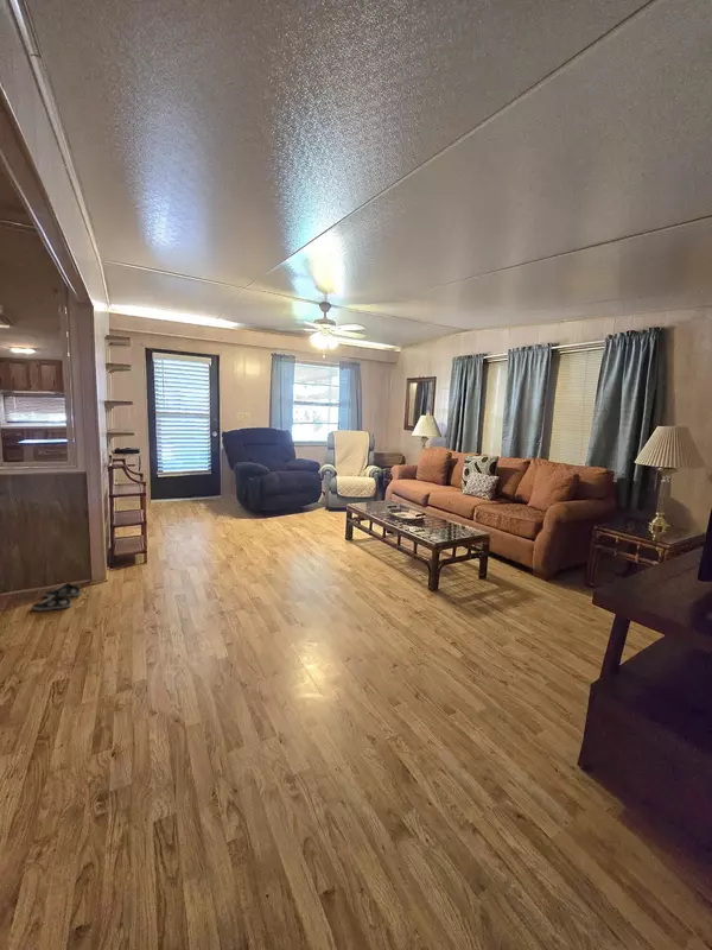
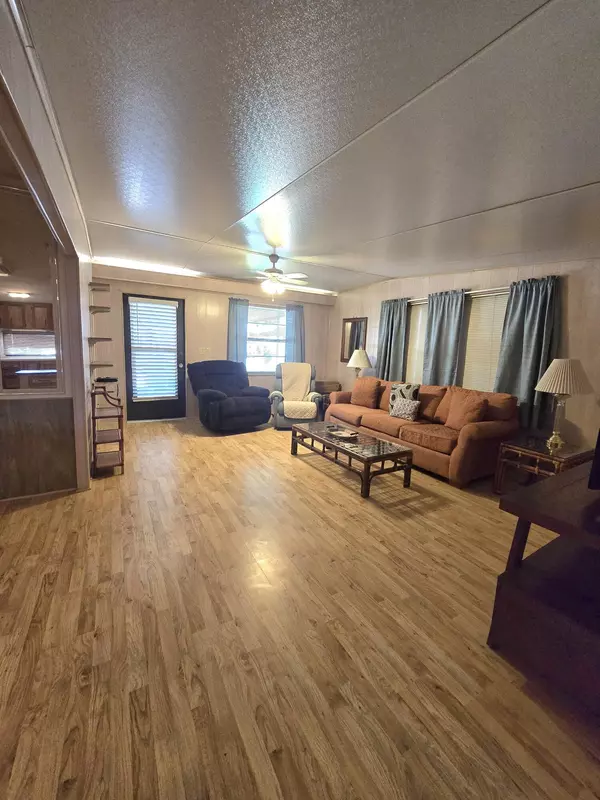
- shoe [31,582,82,612]
